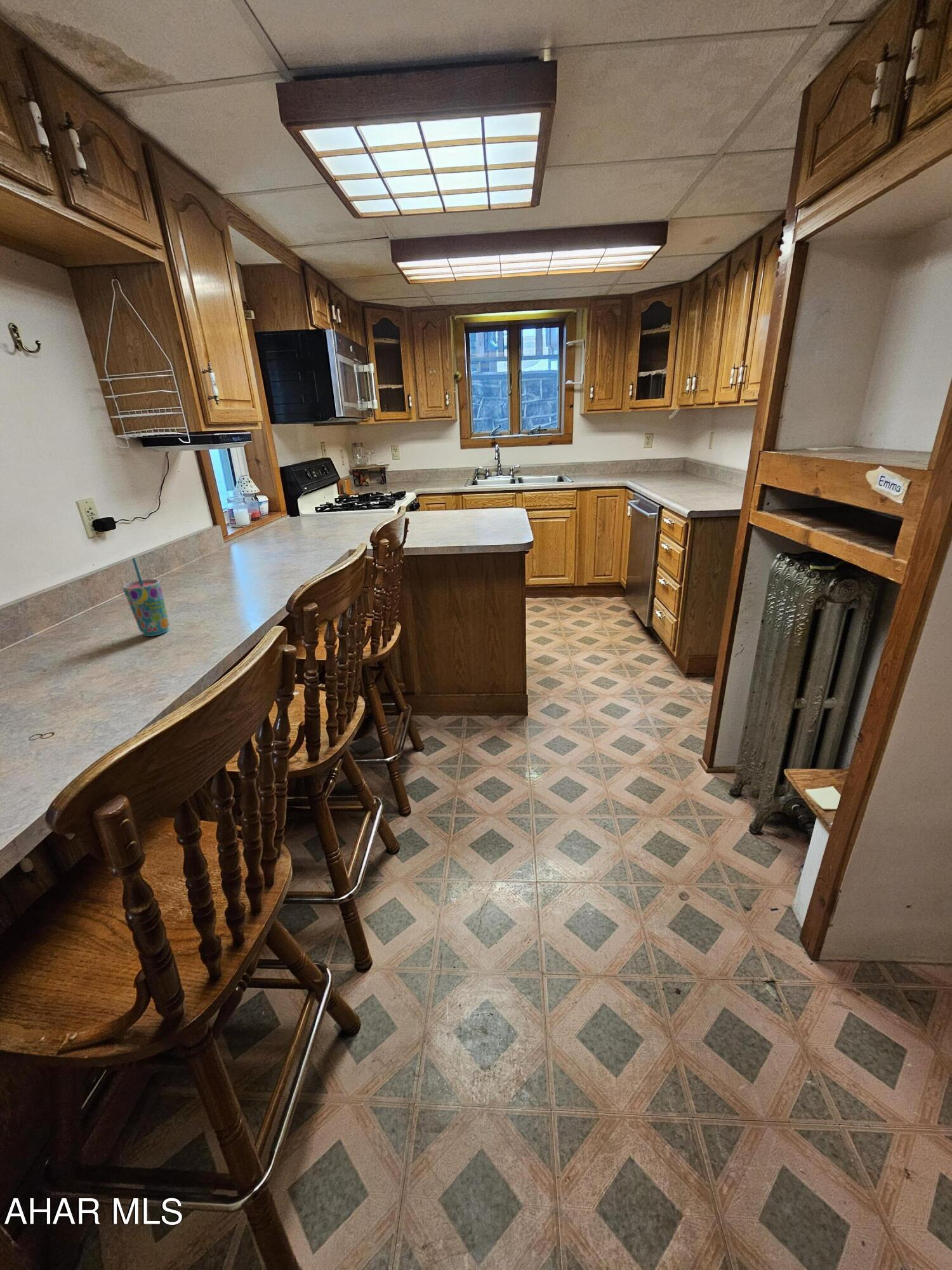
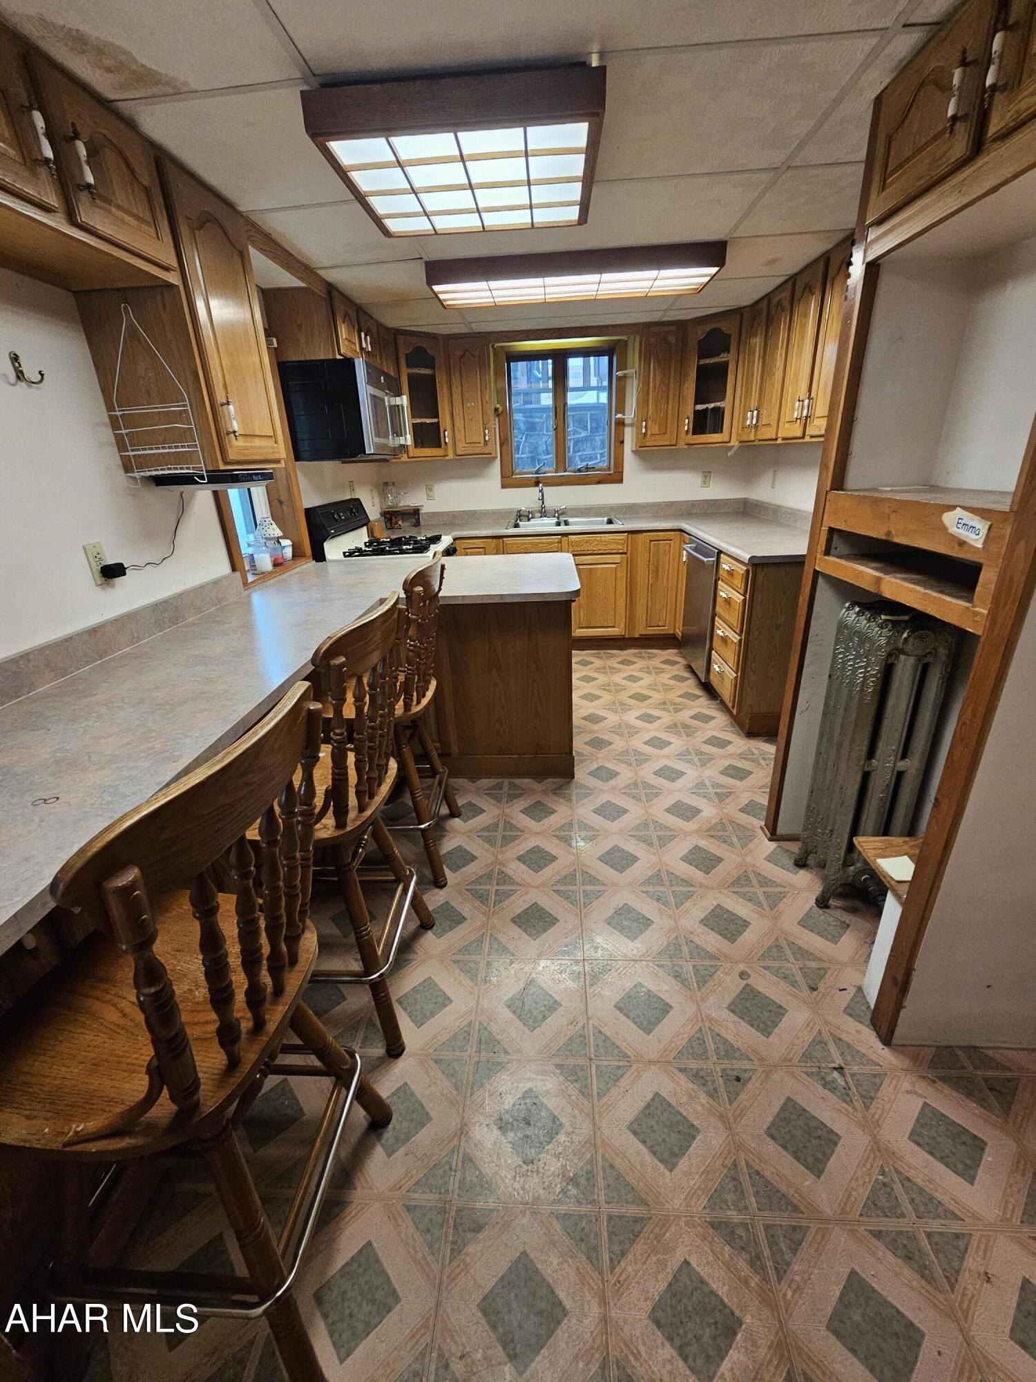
- cup [122,558,170,637]
